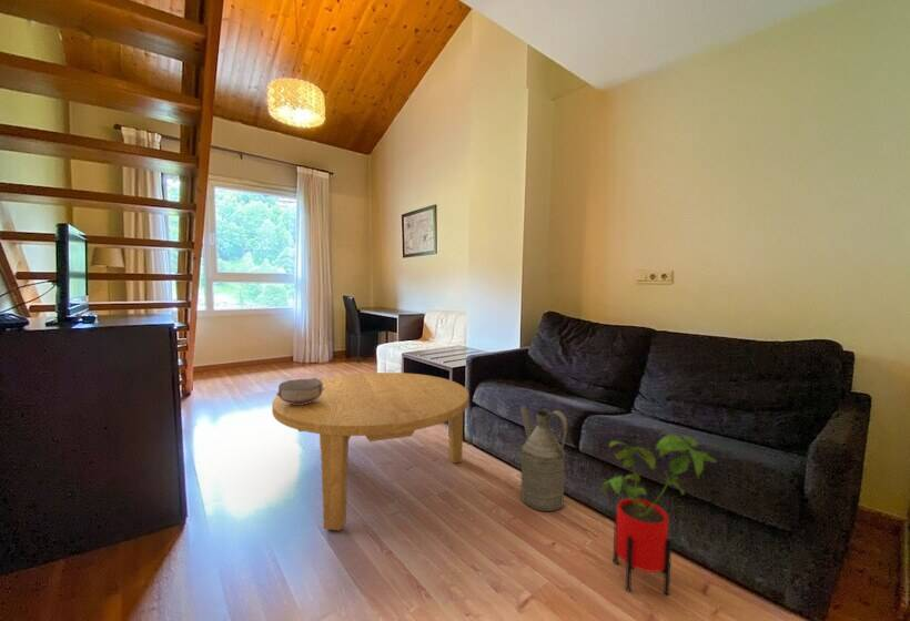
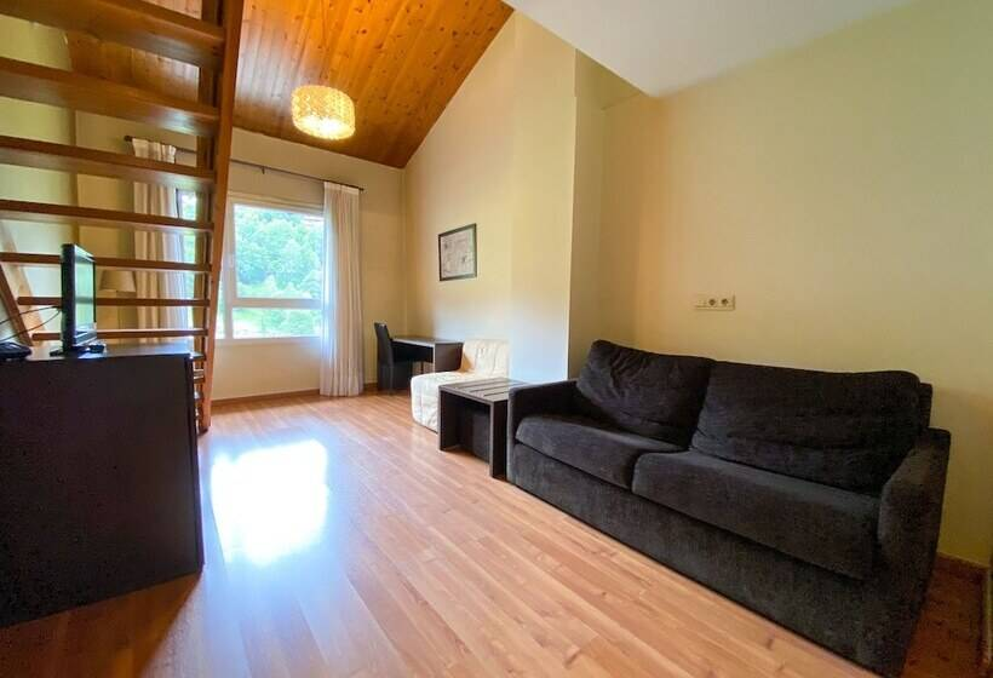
- watering can [519,405,568,512]
- coffee table [271,371,471,531]
- ceramic bowl [275,377,325,405]
- house plant [600,434,718,597]
